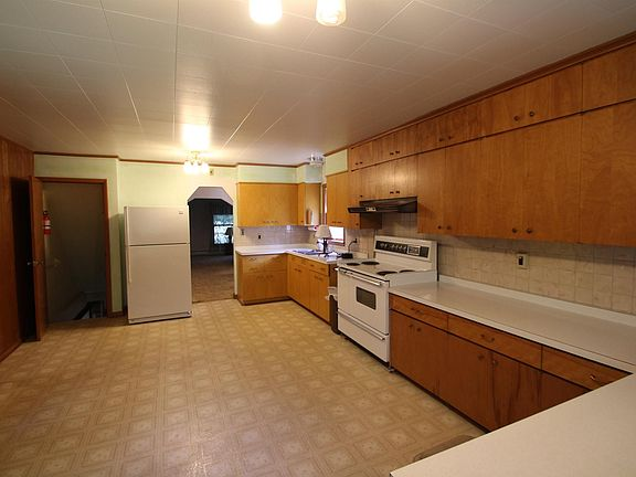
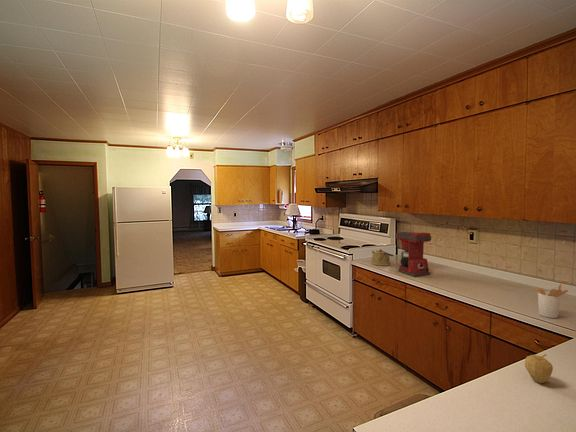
+ utensil holder [535,283,569,319]
+ kettle [370,248,394,267]
+ coffee maker [395,231,432,277]
+ fruit [524,353,554,384]
